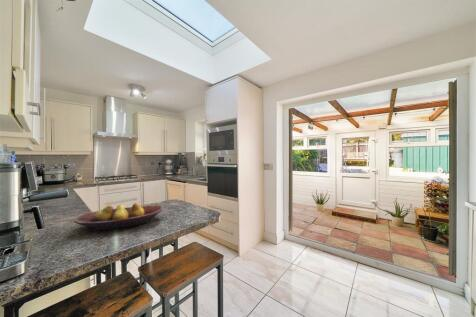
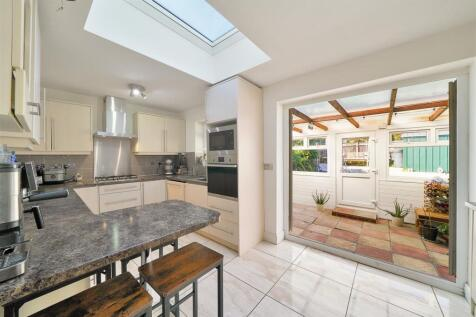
- fruit bowl [73,202,164,232]
